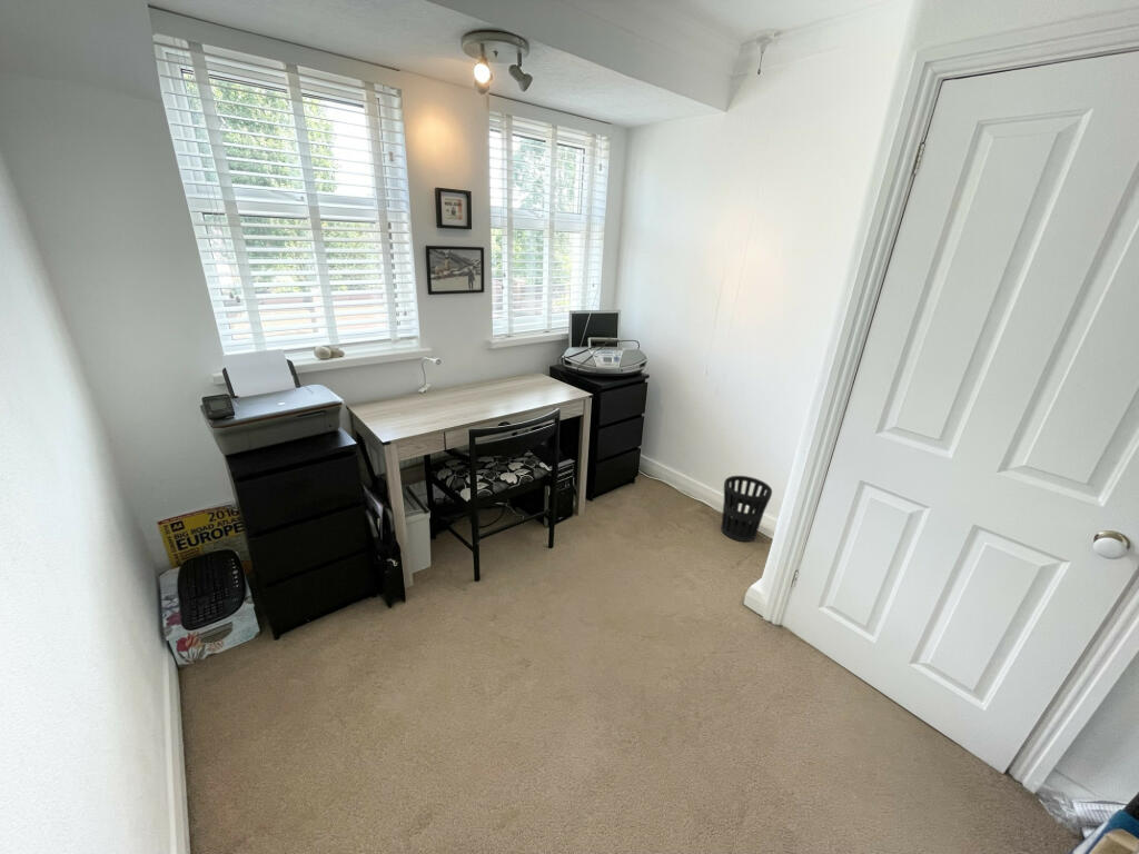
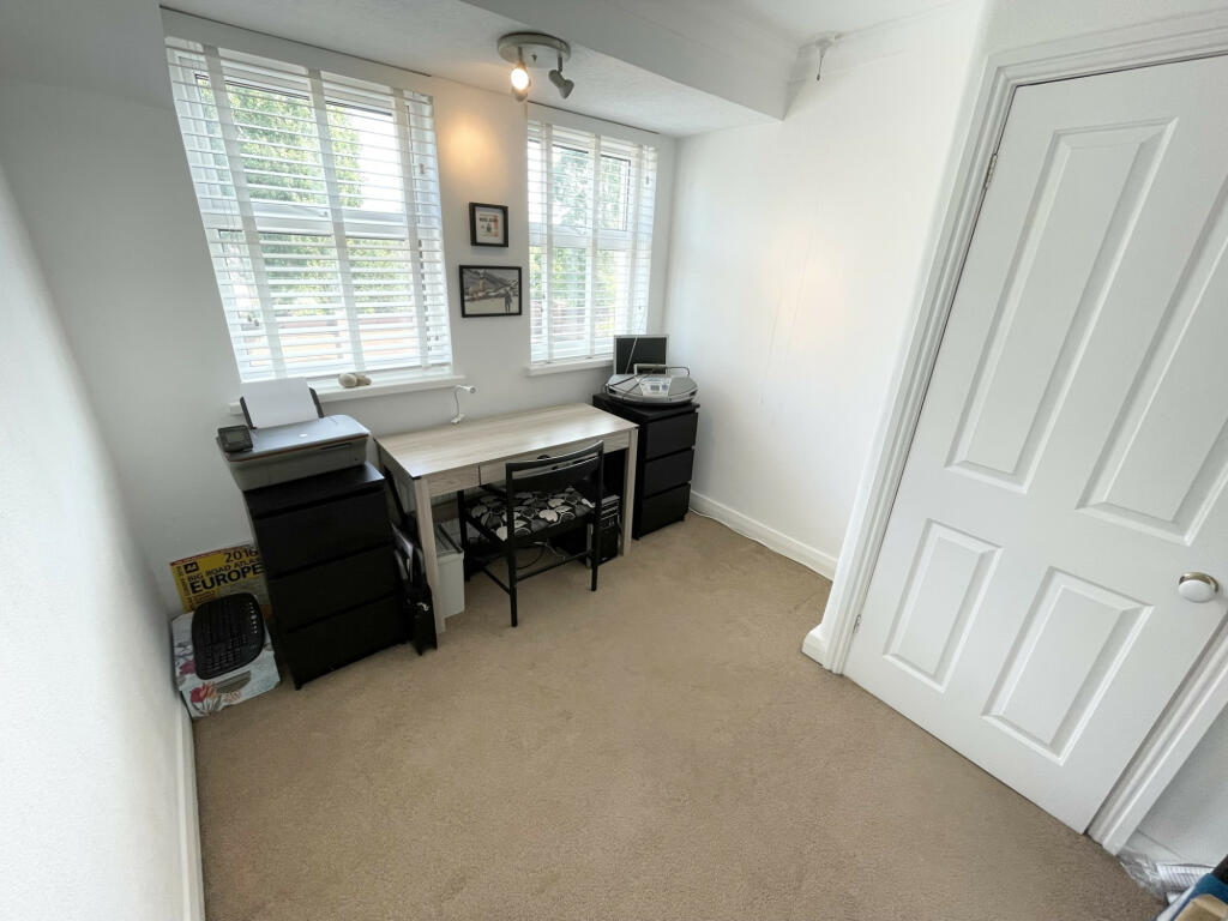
- wastebasket [720,475,773,543]
